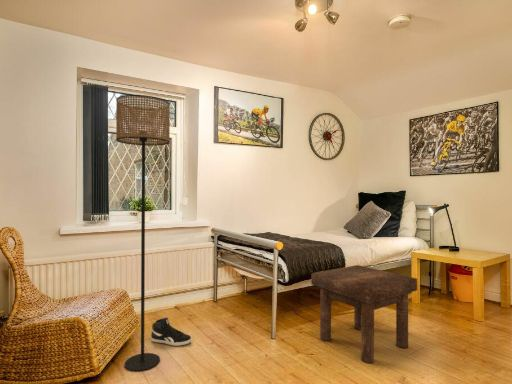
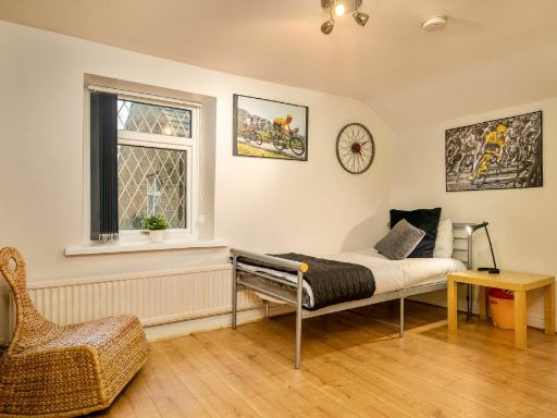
- floor lamp [115,94,171,372]
- stool [310,264,418,365]
- sneaker [150,316,192,347]
